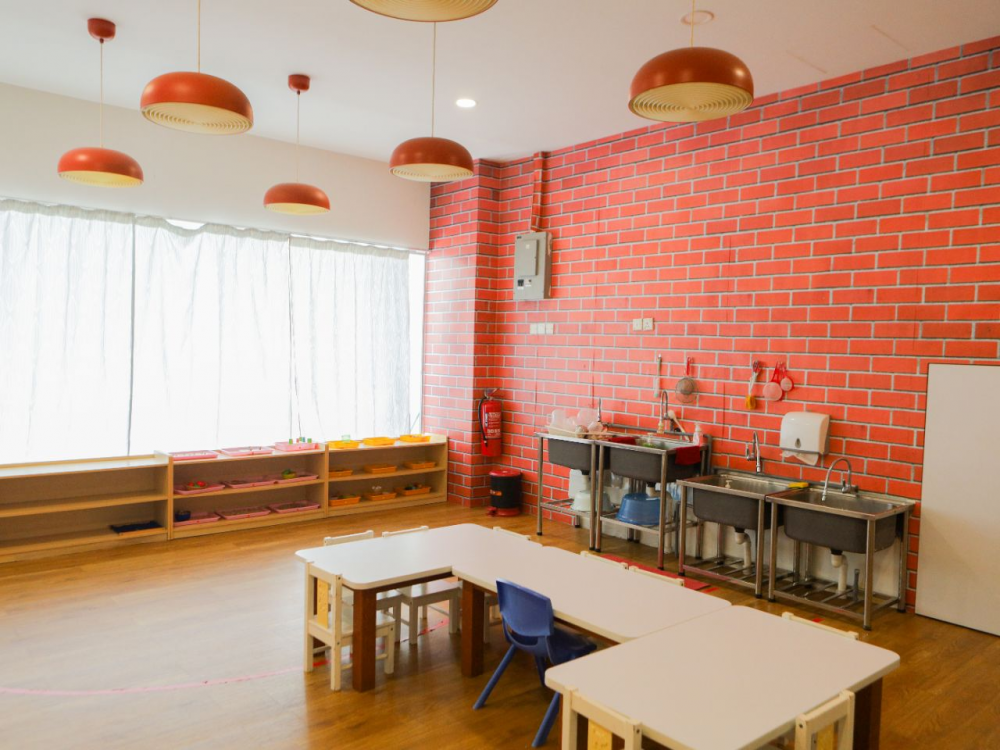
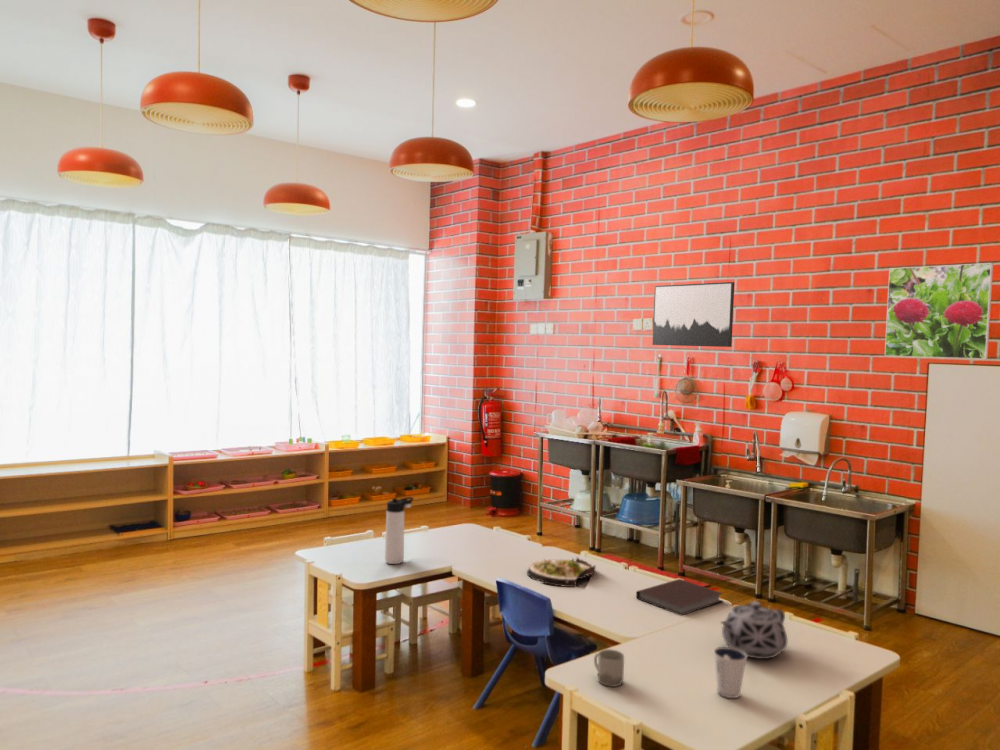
+ salad plate [526,556,597,588]
+ thermos bottle [384,496,415,565]
+ wall art [651,281,735,348]
+ notebook [635,578,724,616]
+ dixie cup [713,646,748,699]
+ cup [593,648,625,688]
+ teapot [719,600,788,660]
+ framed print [884,262,994,360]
